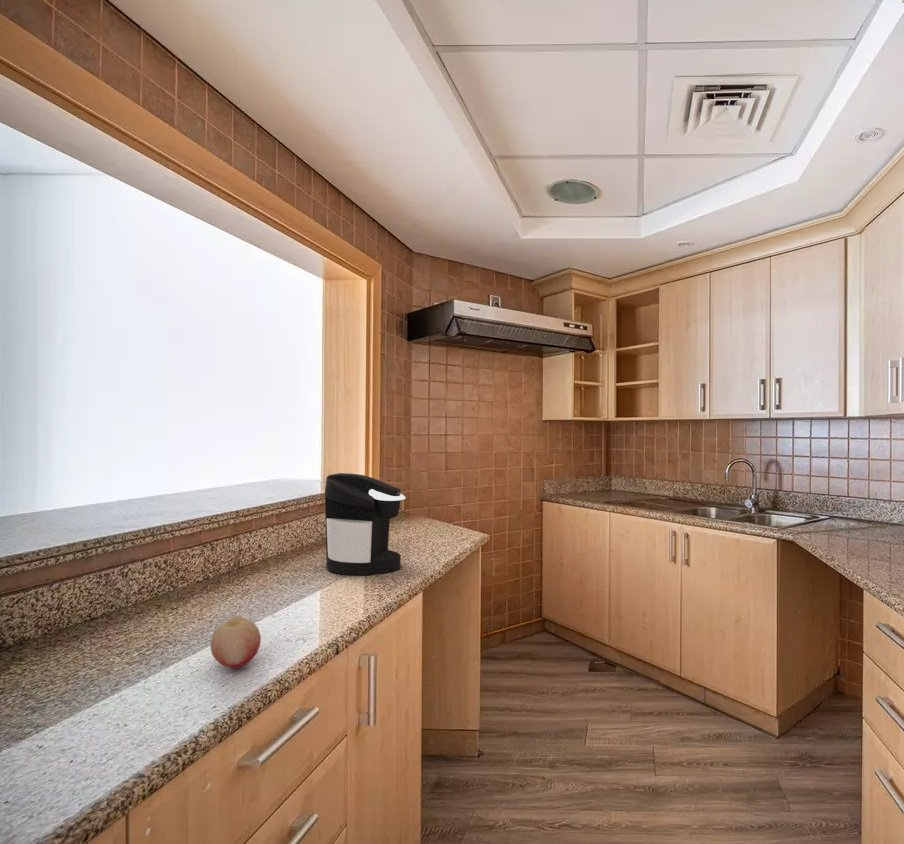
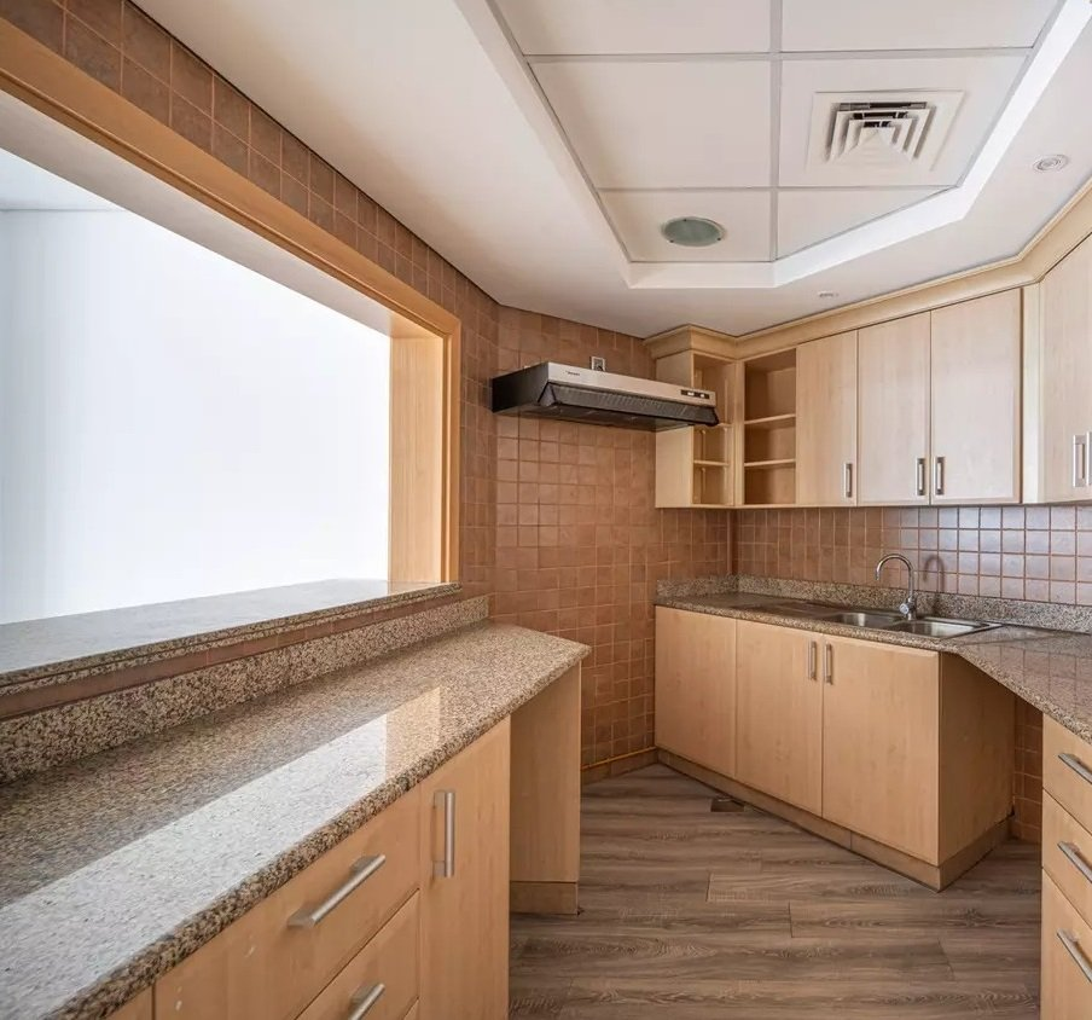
- fruit [209,616,262,669]
- coffee maker [324,472,406,576]
